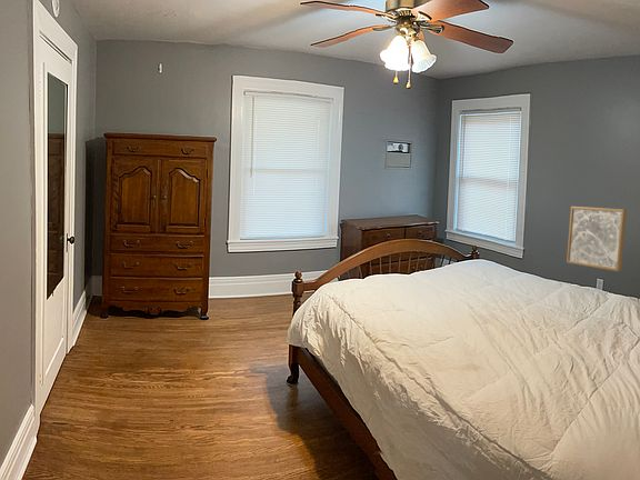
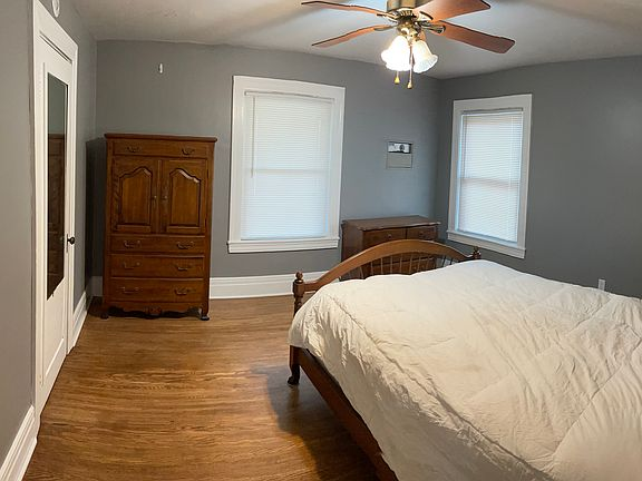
- wall art [566,206,628,272]
